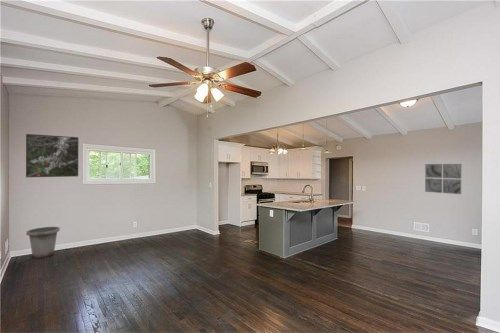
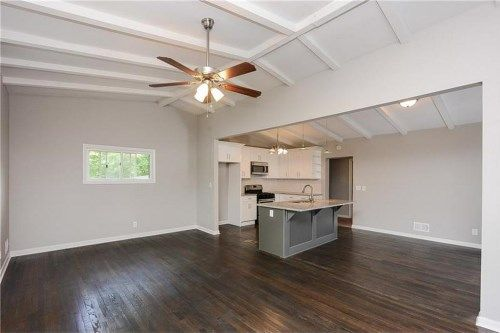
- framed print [25,133,79,178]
- wall art [424,163,462,195]
- trash can [25,226,61,260]
